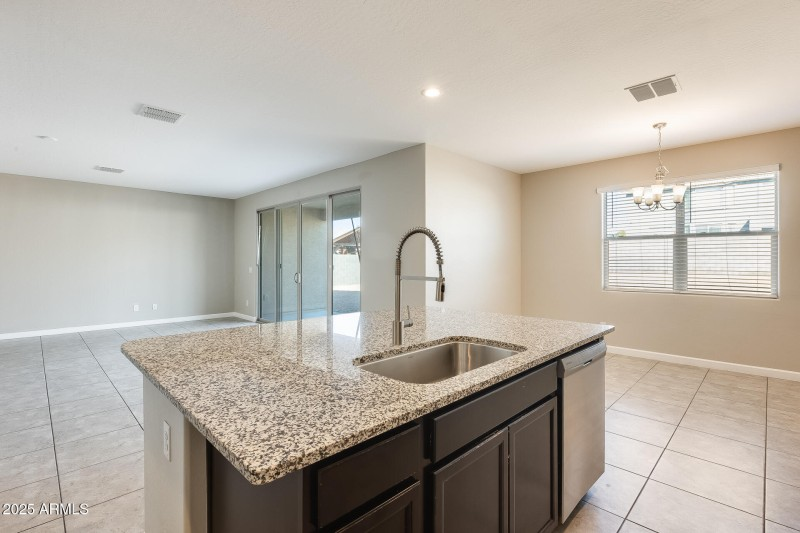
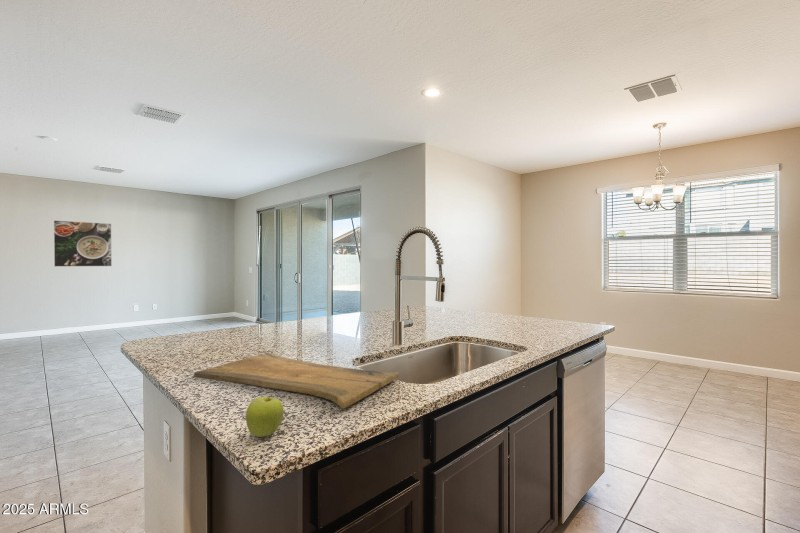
+ cutting board [193,352,400,410]
+ fruit [245,395,285,438]
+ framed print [53,219,113,268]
